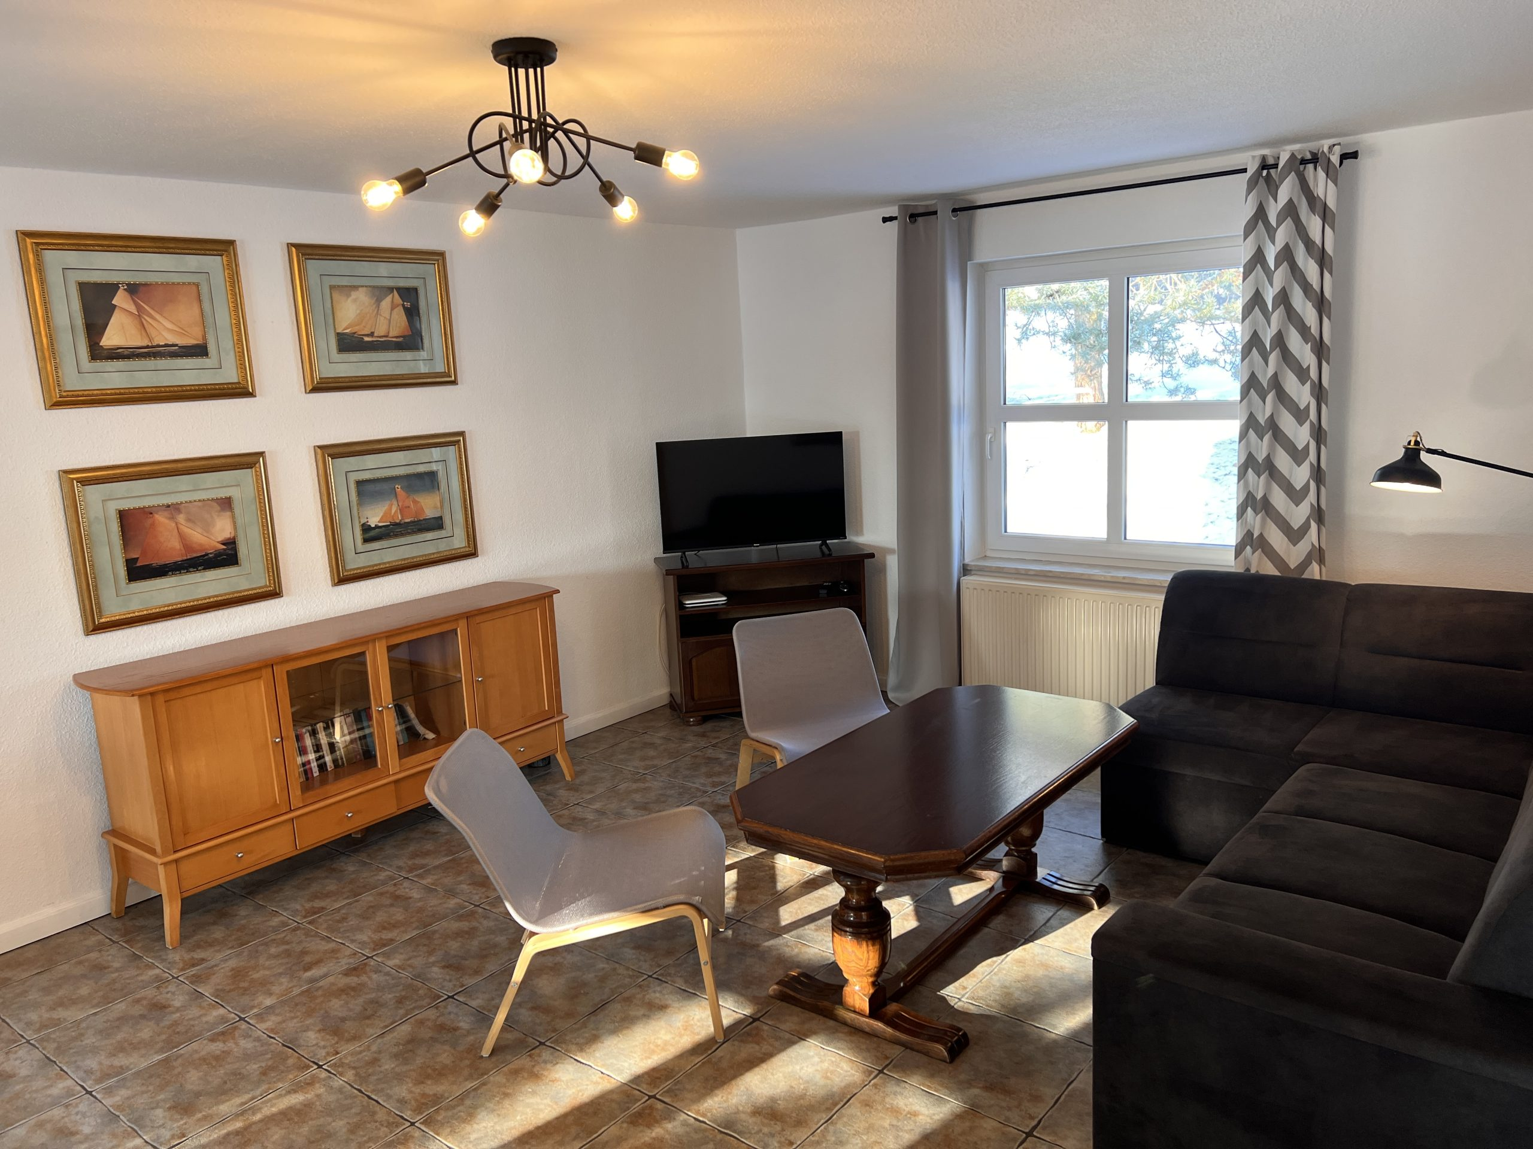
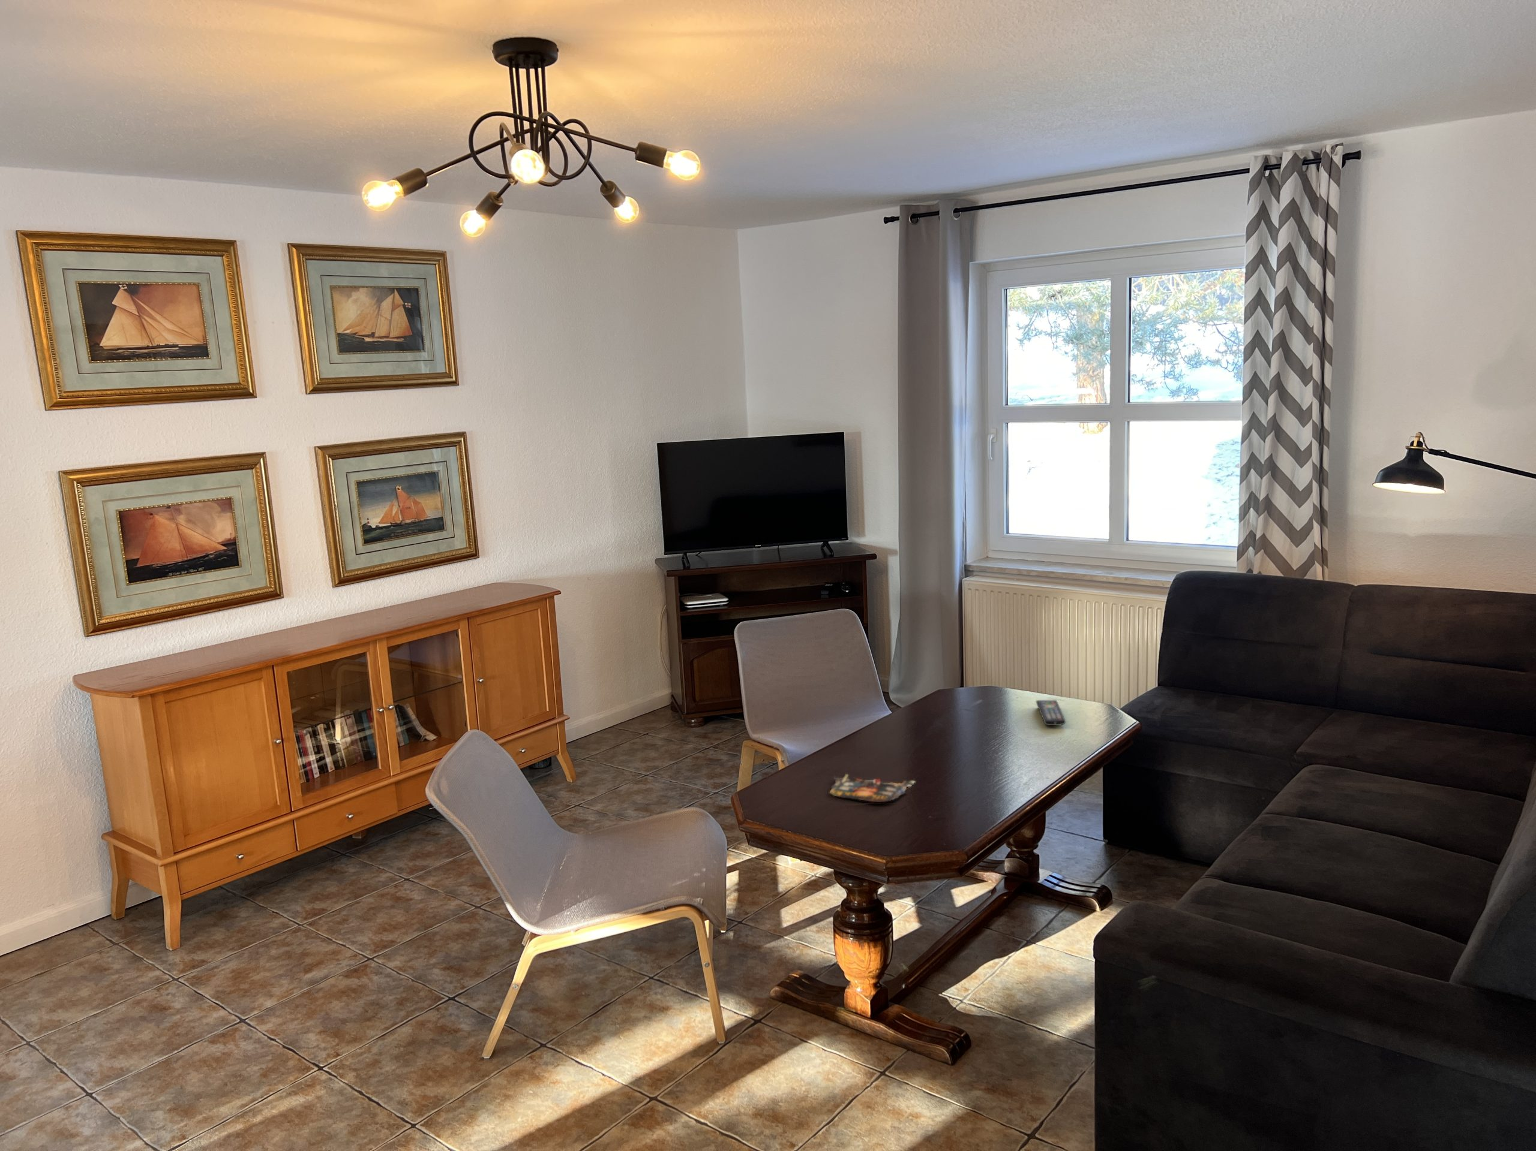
+ remote control [1035,700,1067,725]
+ magazine [828,774,917,803]
